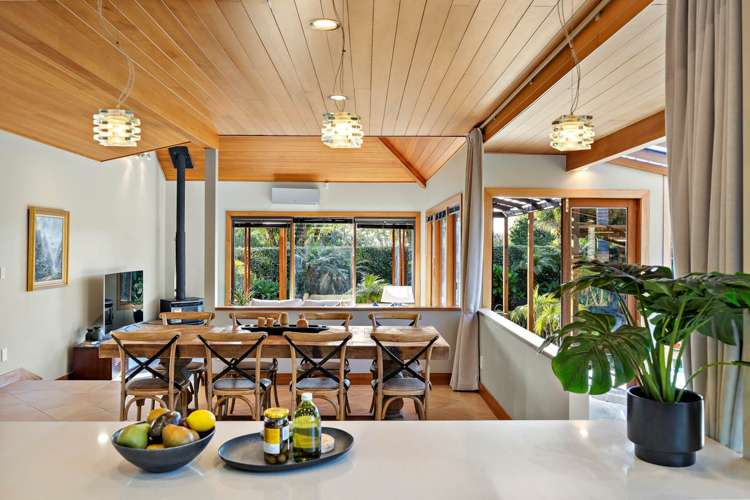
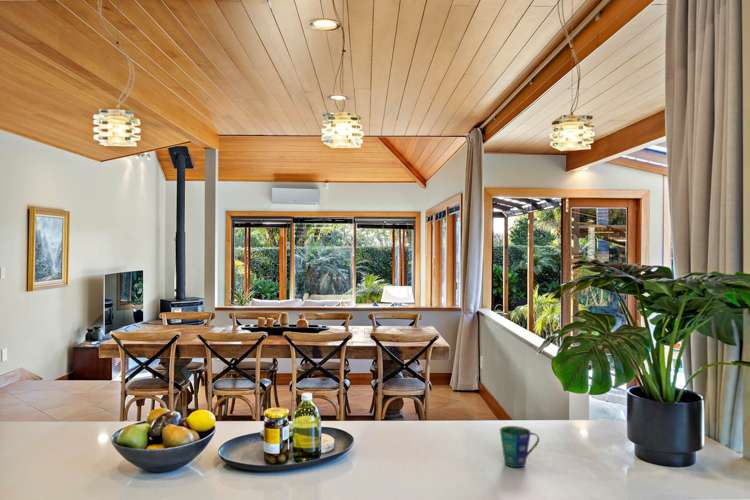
+ cup [499,425,541,468]
